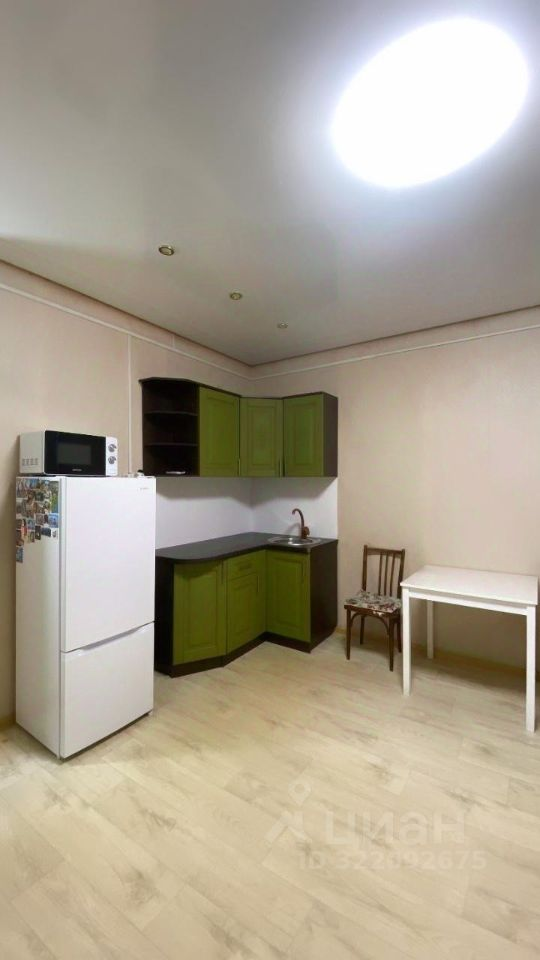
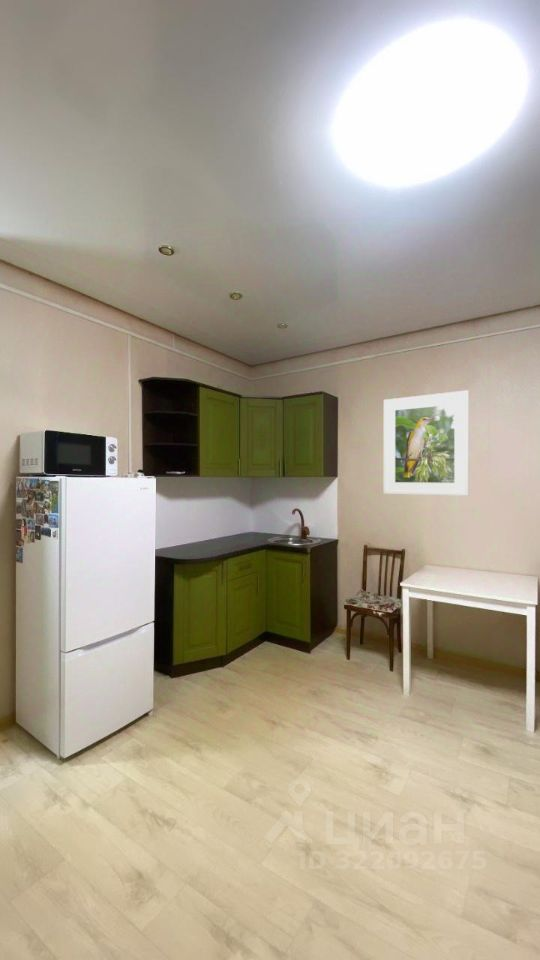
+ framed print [383,389,470,497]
